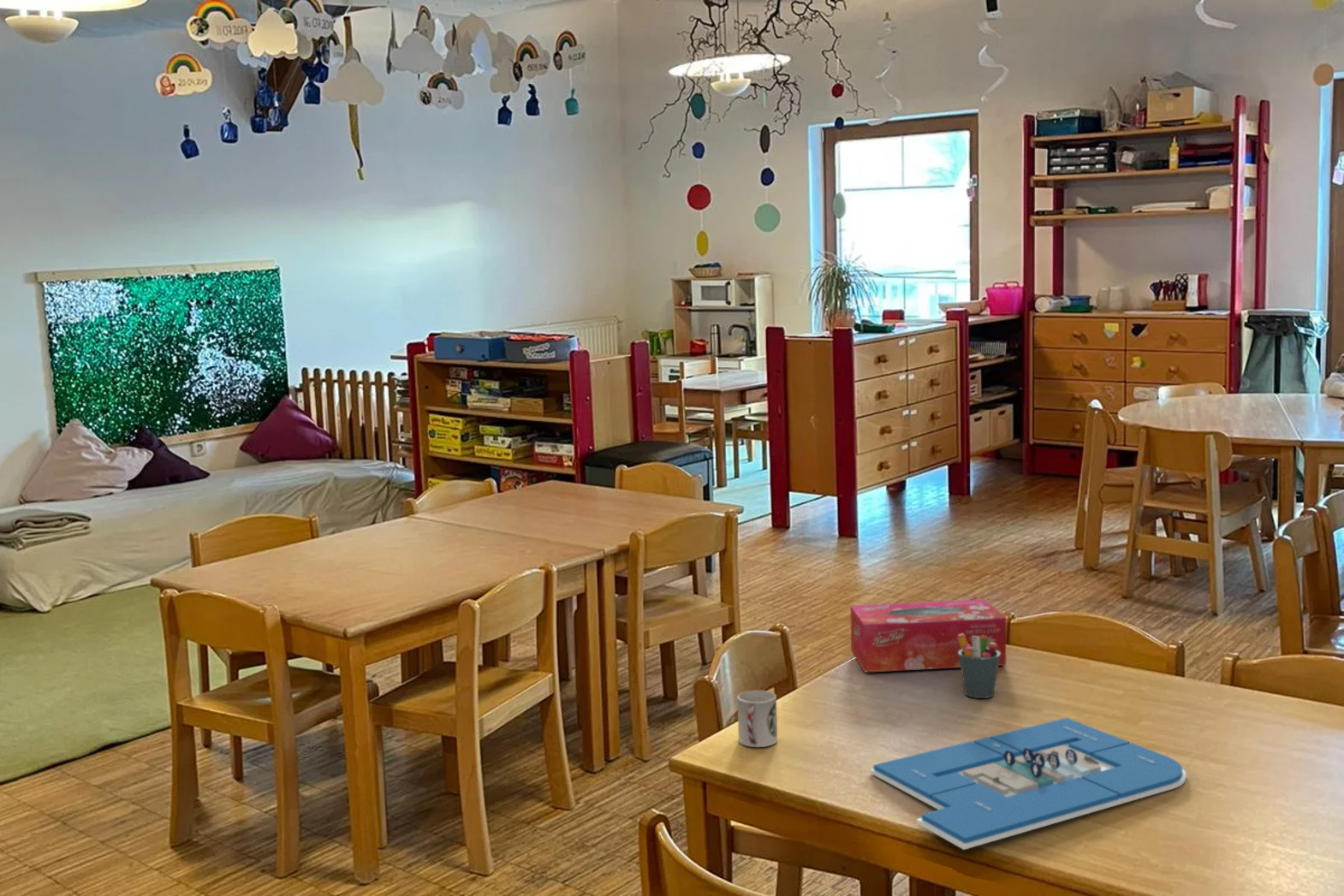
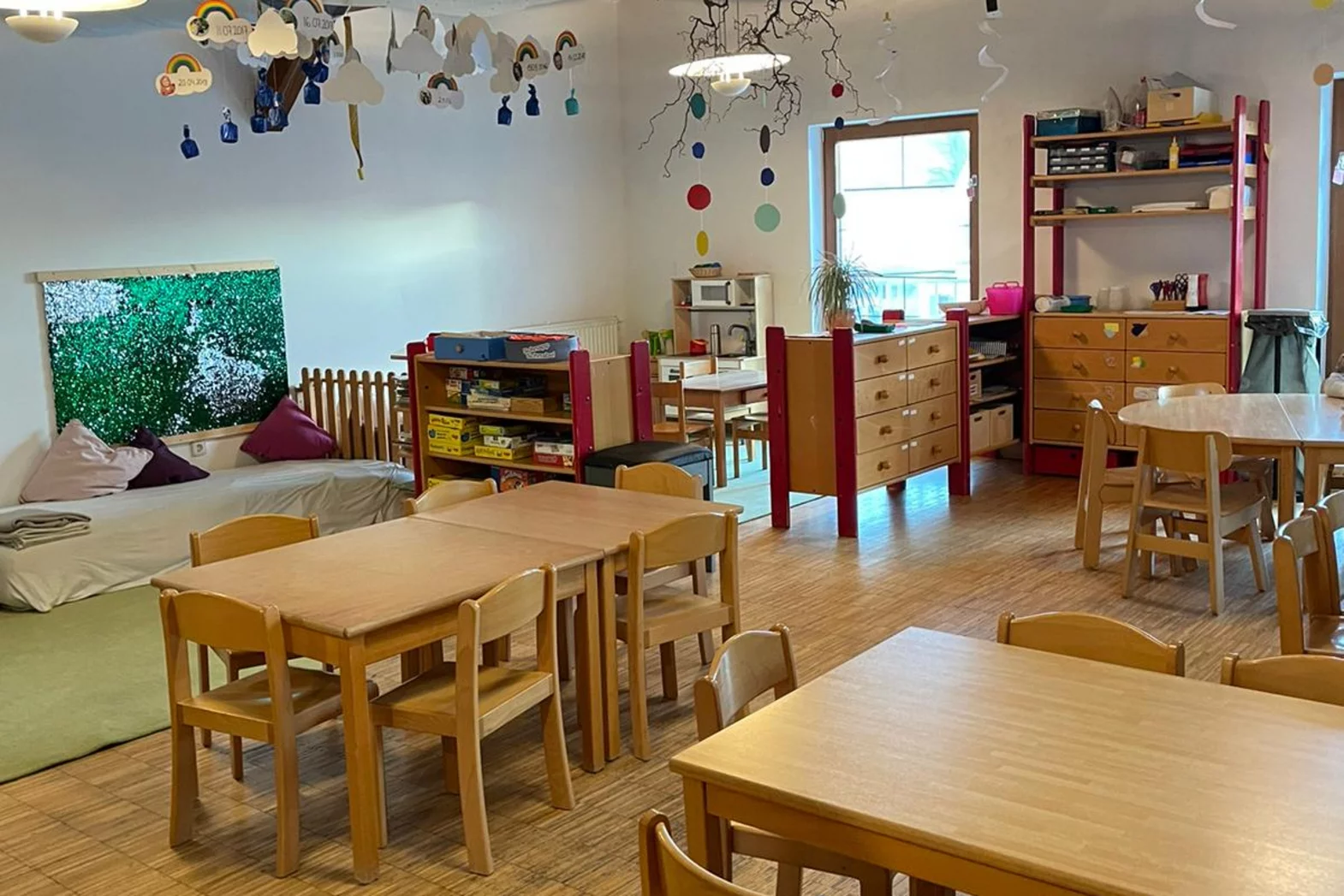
- tissue box [849,599,1007,673]
- board game [869,717,1186,851]
- cup [736,690,778,748]
- pen holder [958,634,1000,699]
